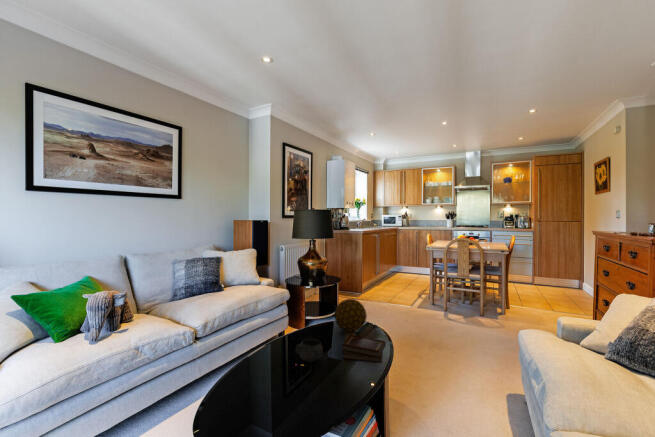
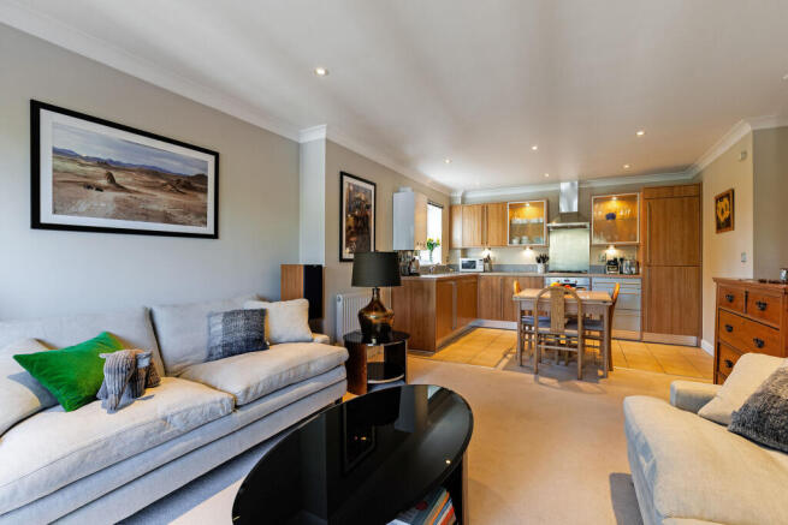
- decorative ball [334,298,368,333]
- book set [341,334,386,364]
- decorative bowl [295,338,324,363]
